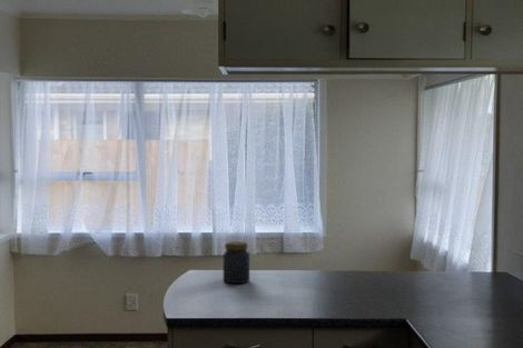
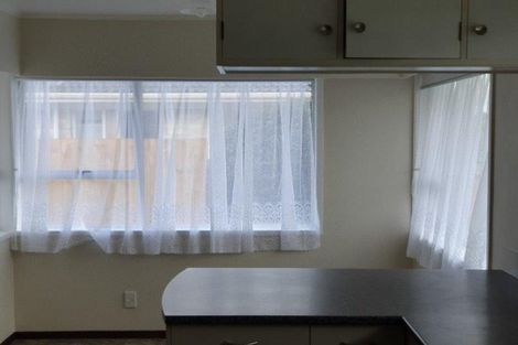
- jar [223,240,250,285]
